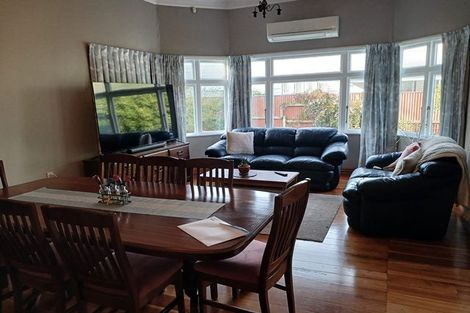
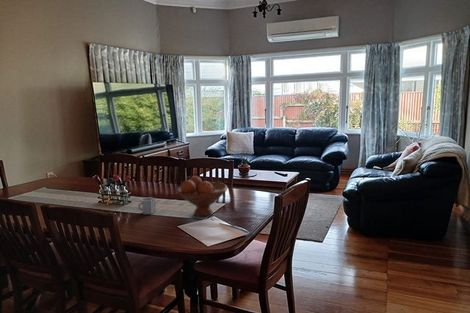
+ cup [137,196,157,215]
+ fruit bowl [176,175,229,217]
